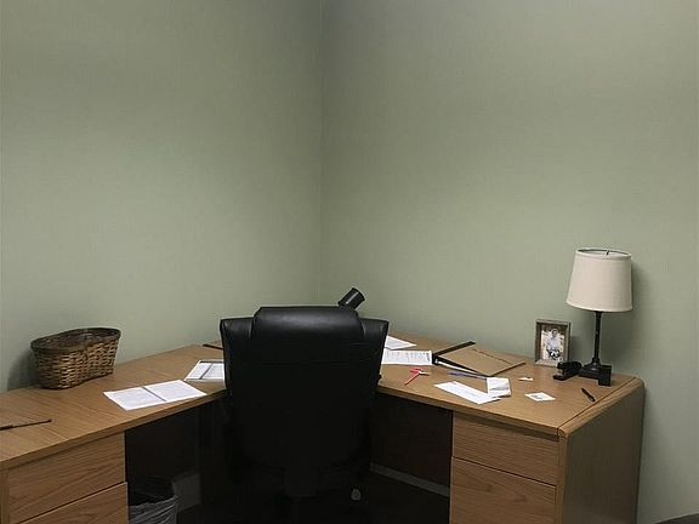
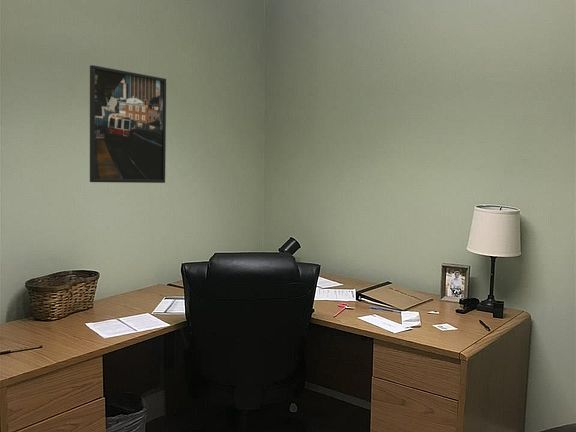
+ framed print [89,64,167,184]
